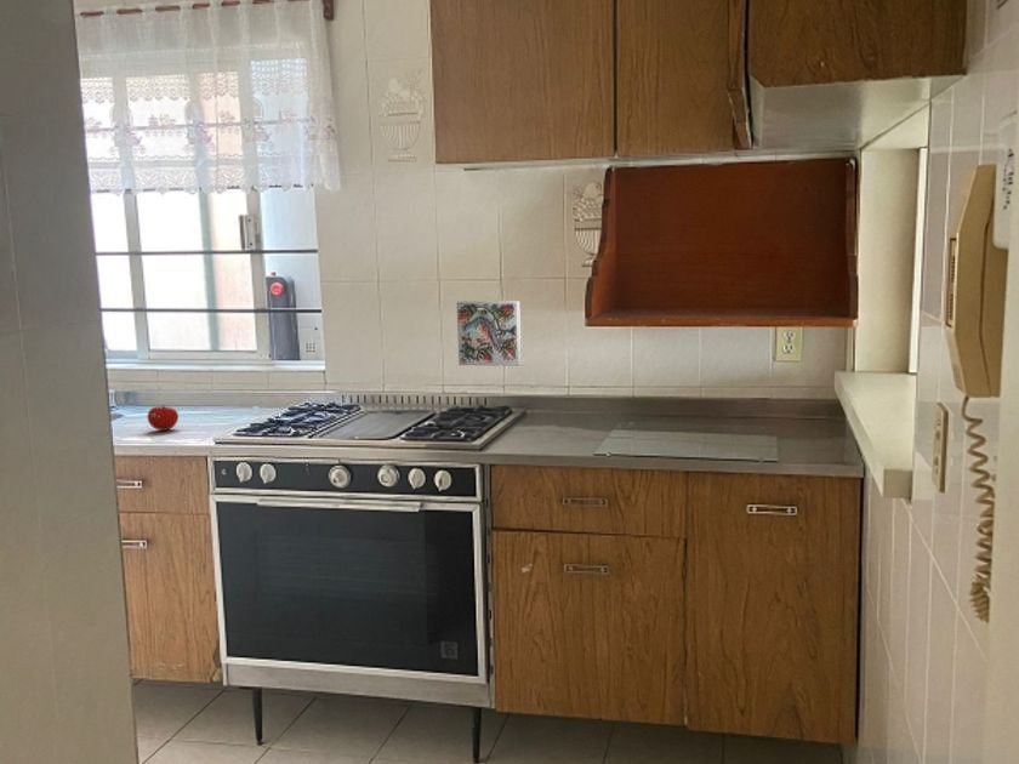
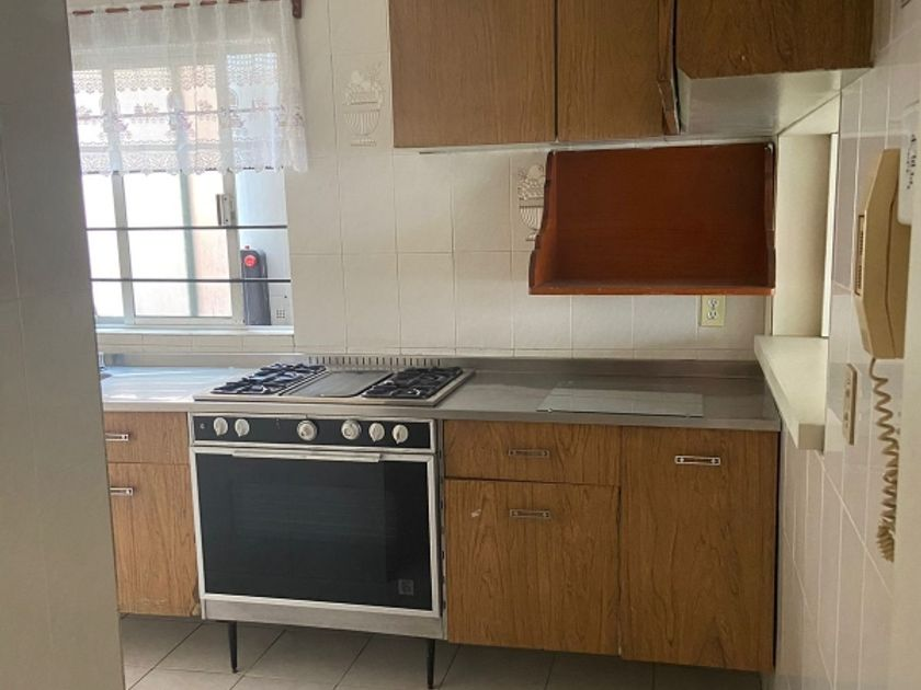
- decorative tile [455,300,523,366]
- fruit [146,404,180,432]
